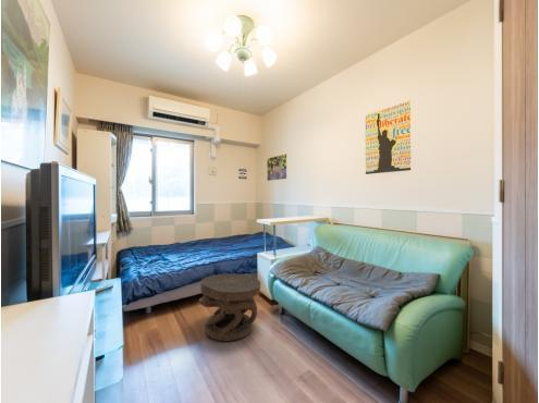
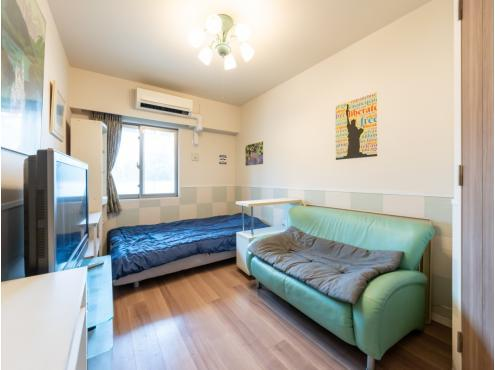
- carved stool [198,272,261,342]
